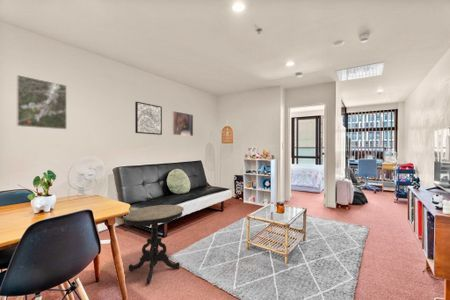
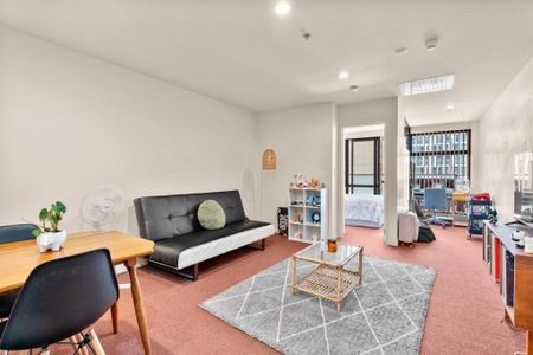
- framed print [171,110,194,137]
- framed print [16,74,68,130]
- side table [122,204,185,285]
- wall art [134,101,163,136]
